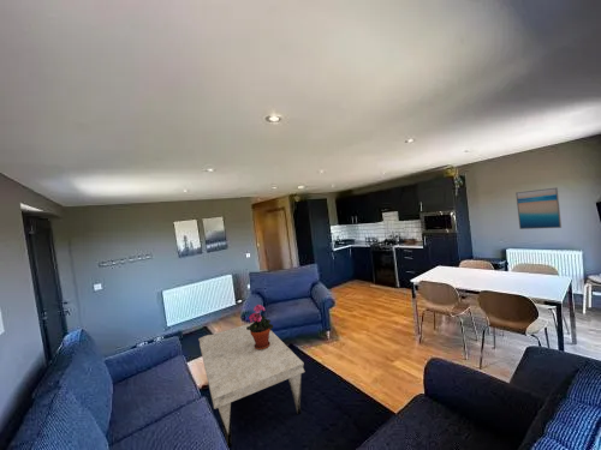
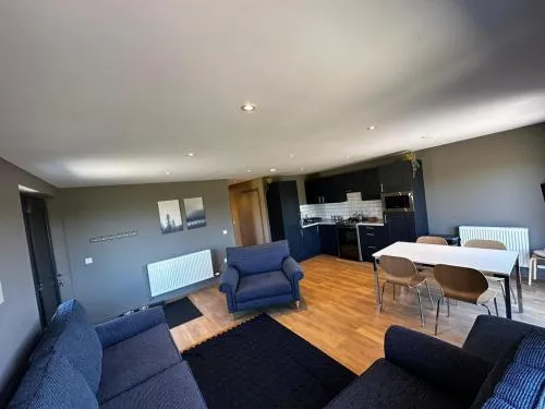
- wall art [514,186,563,230]
- coffee table [197,322,307,449]
- potted plant [246,304,274,349]
